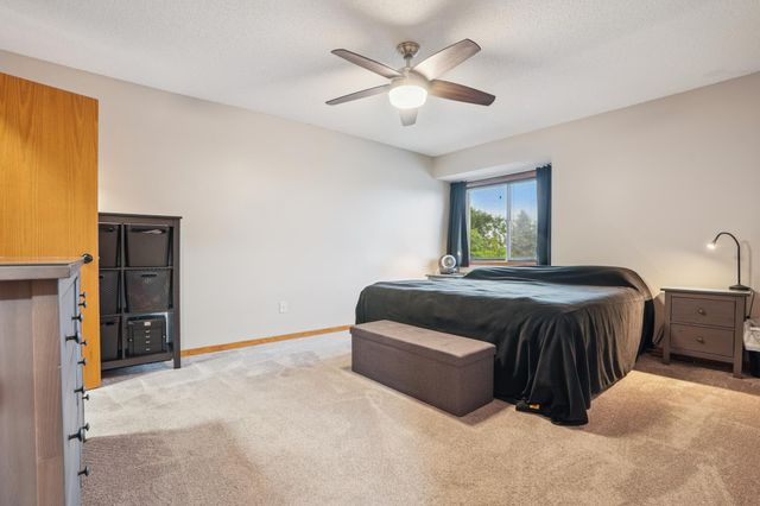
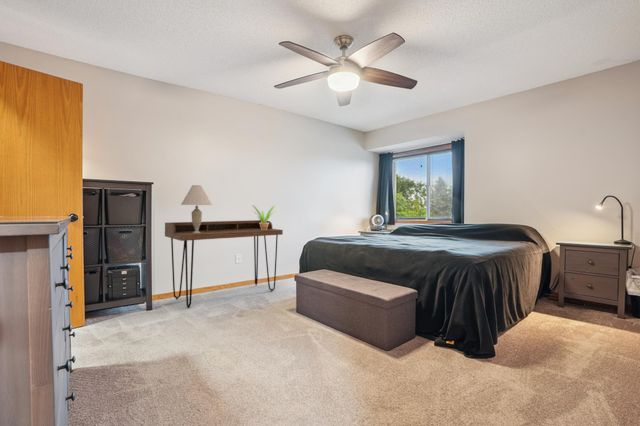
+ potted plant [251,204,276,230]
+ table lamp [180,184,213,233]
+ desk [164,219,284,309]
